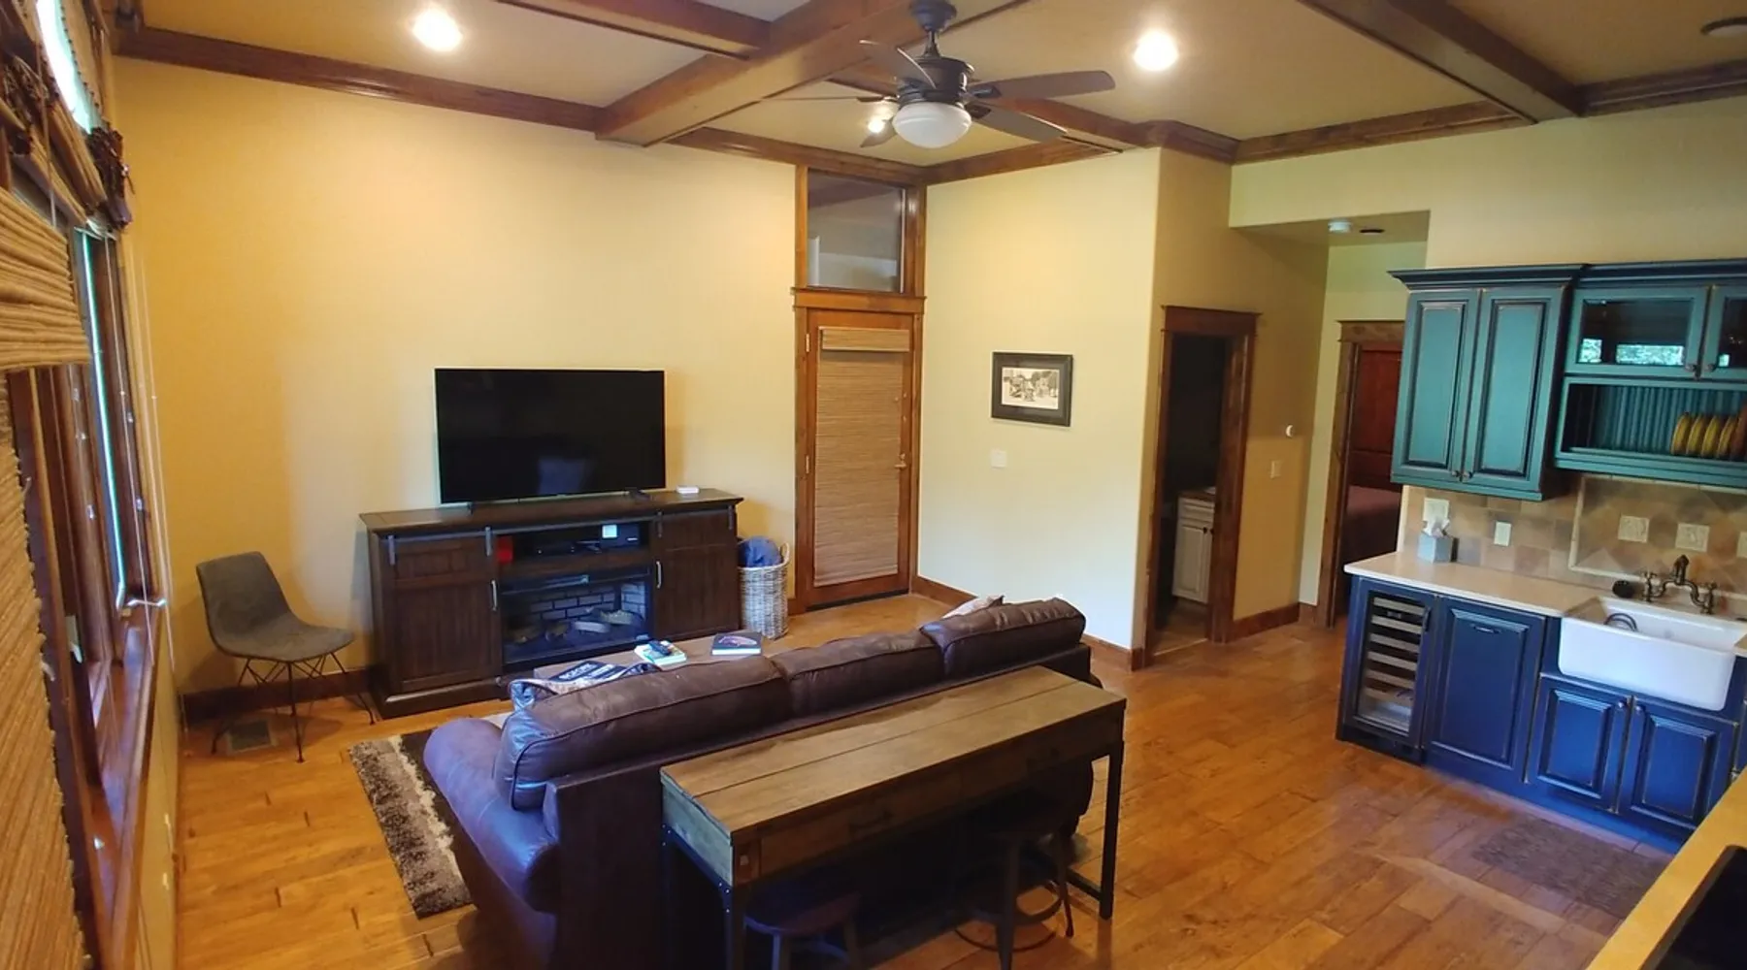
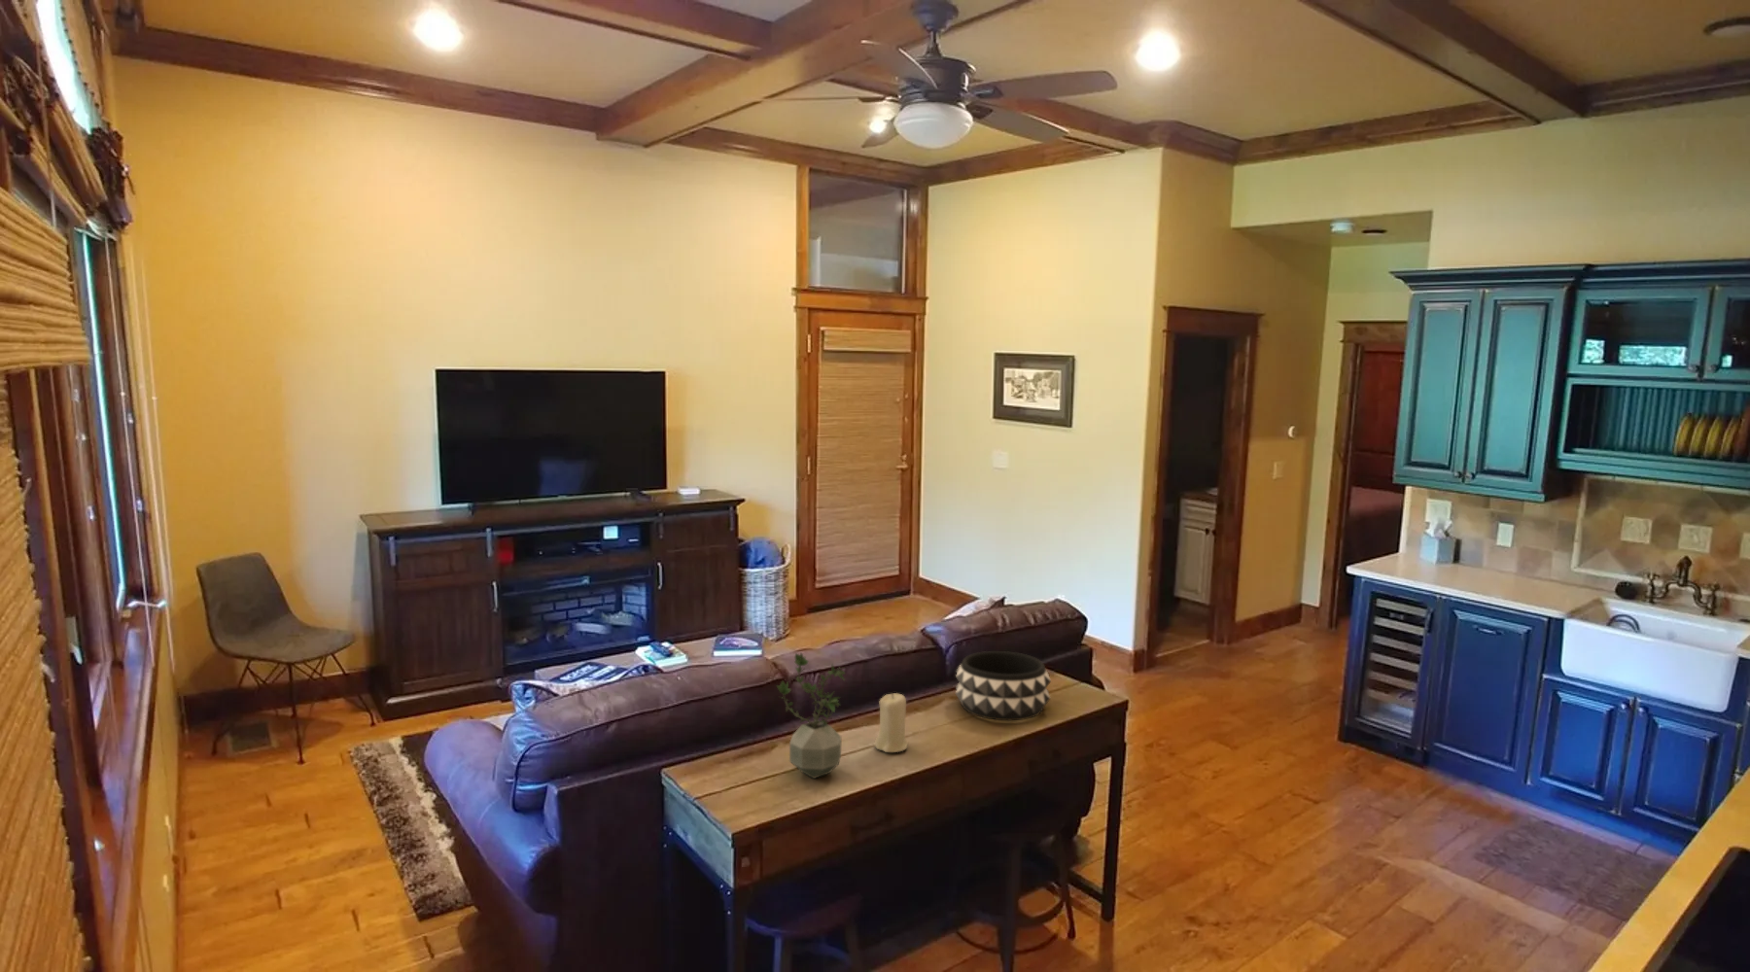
+ potted plant [776,651,846,779]
+ candle [873,692,909,753]
+ decorative bowl [955,650,1052,722]
